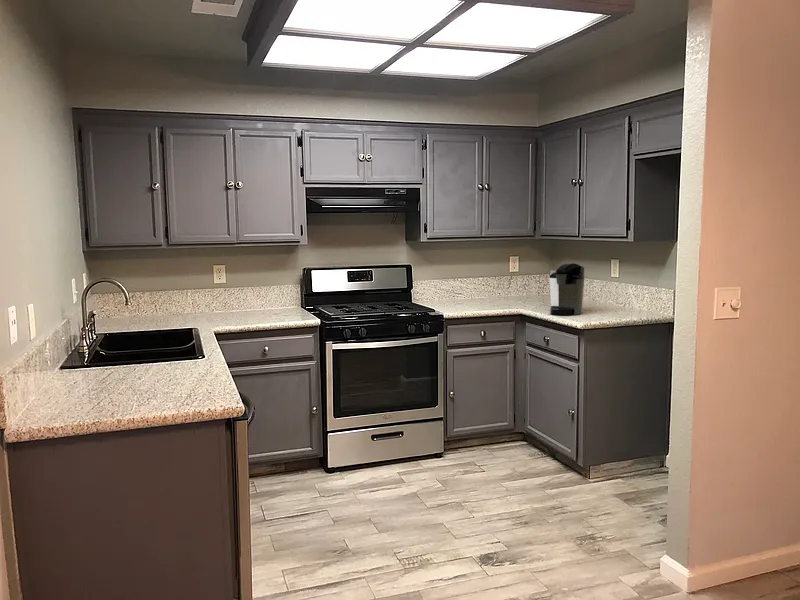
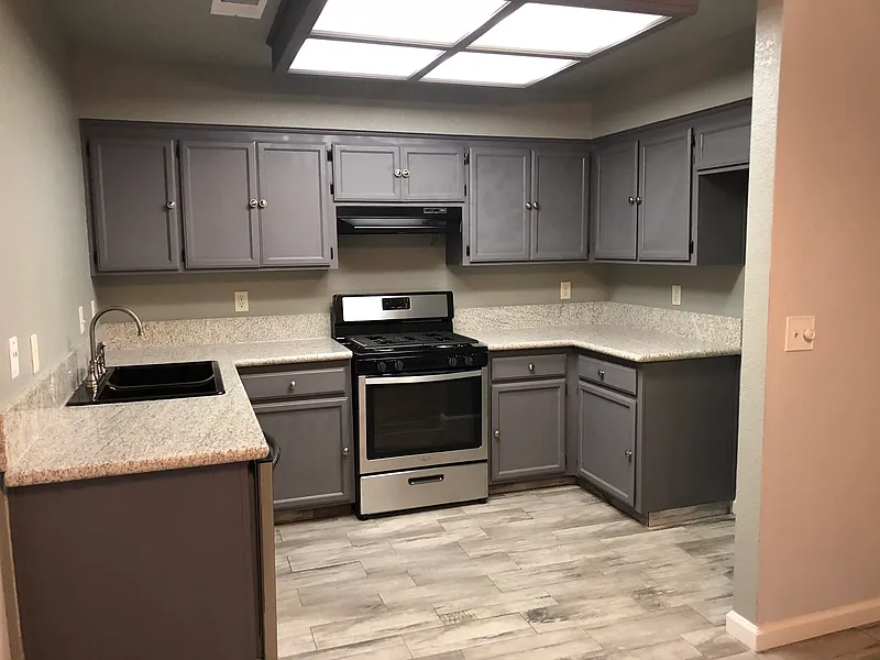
- coffee maker [549,262,586,316]
